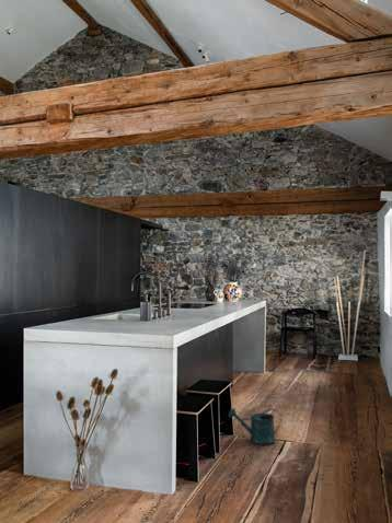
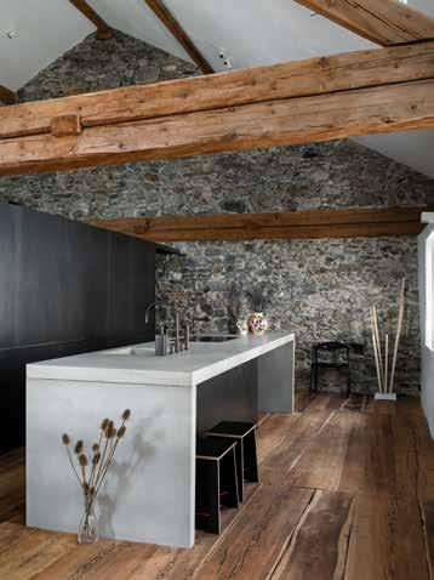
- watering can [228,407,283,446]
